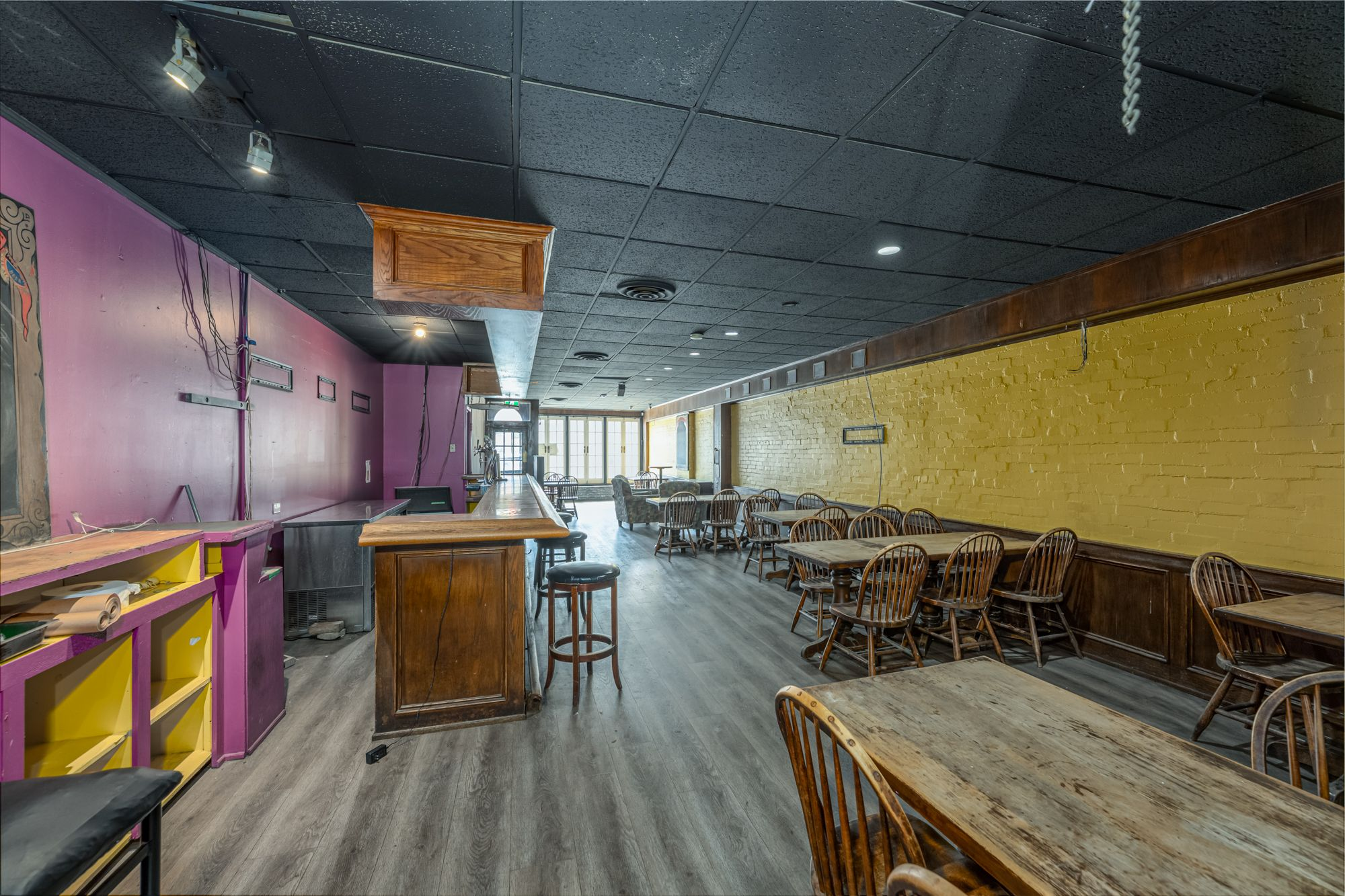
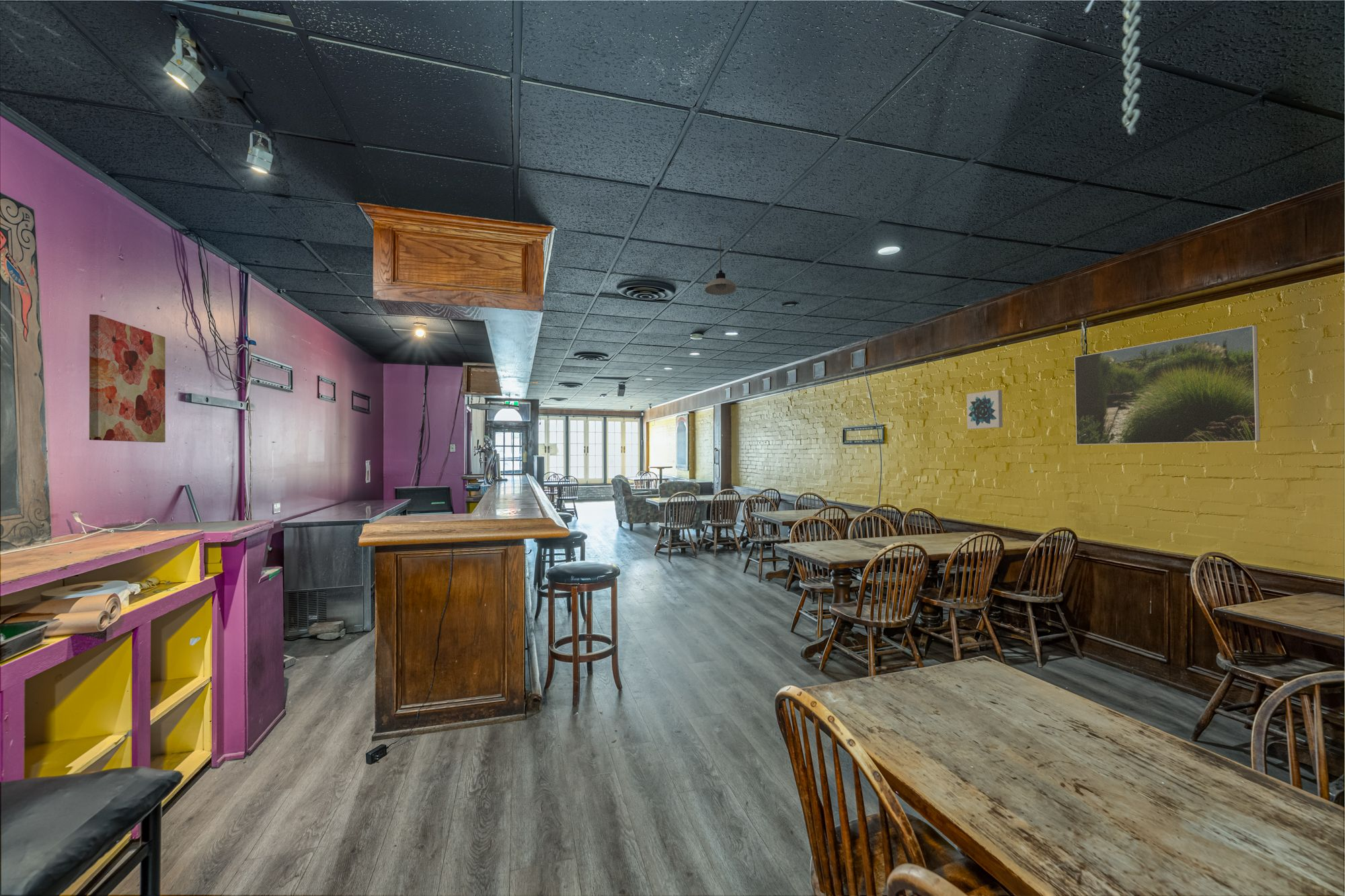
+ wall art [966,389,1003,430]
+ wall art [89,314,166,443]
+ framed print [1074,325,1261,446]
+ pendant light [704,237,737,296]
